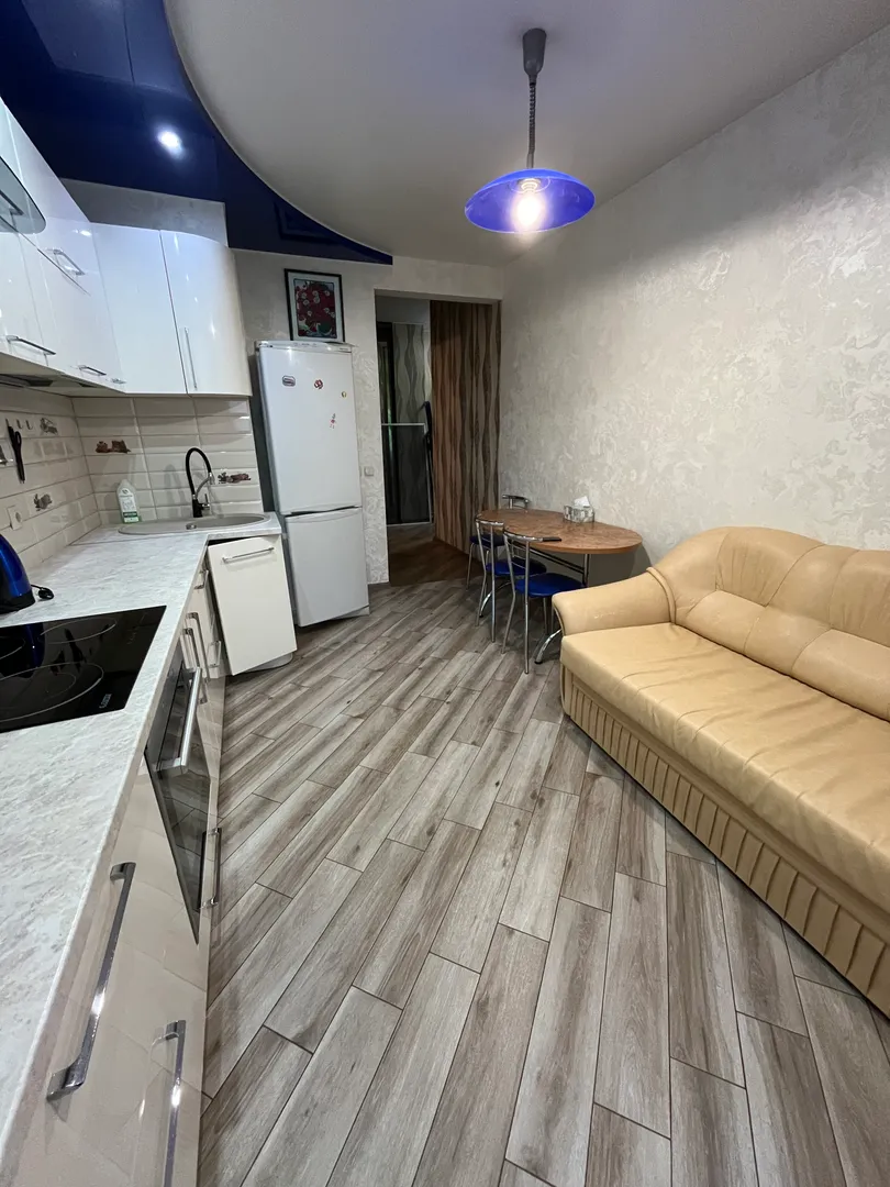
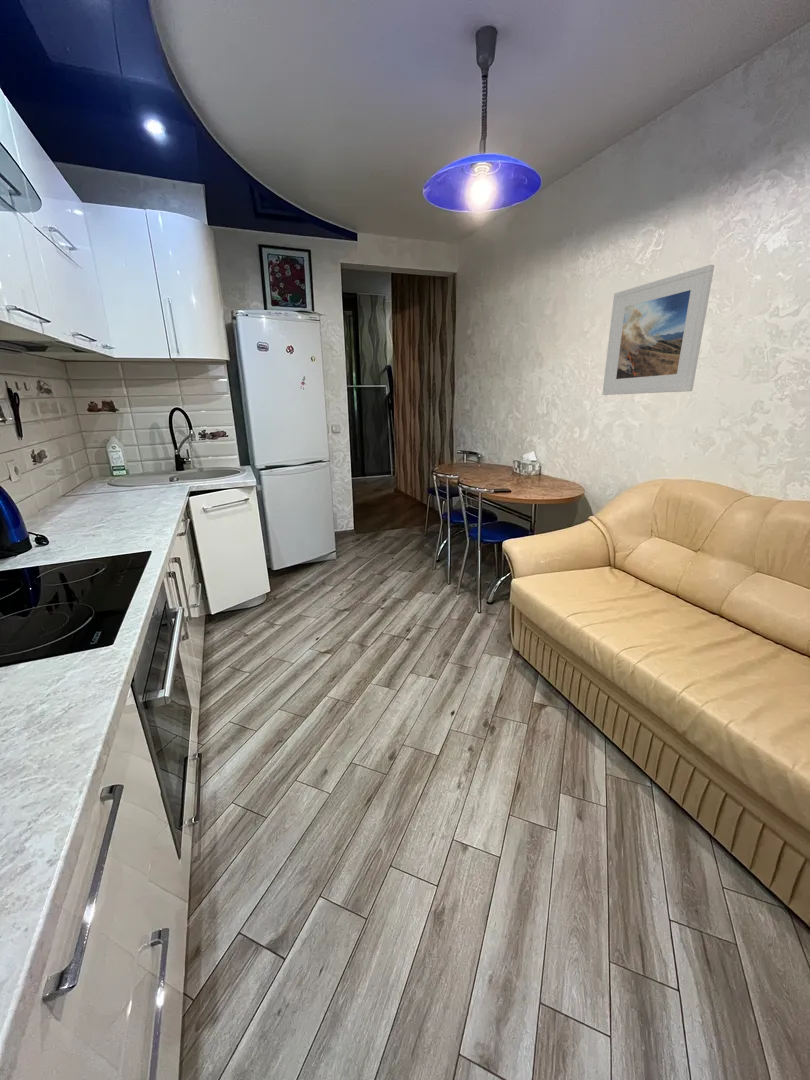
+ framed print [601,264,715,396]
